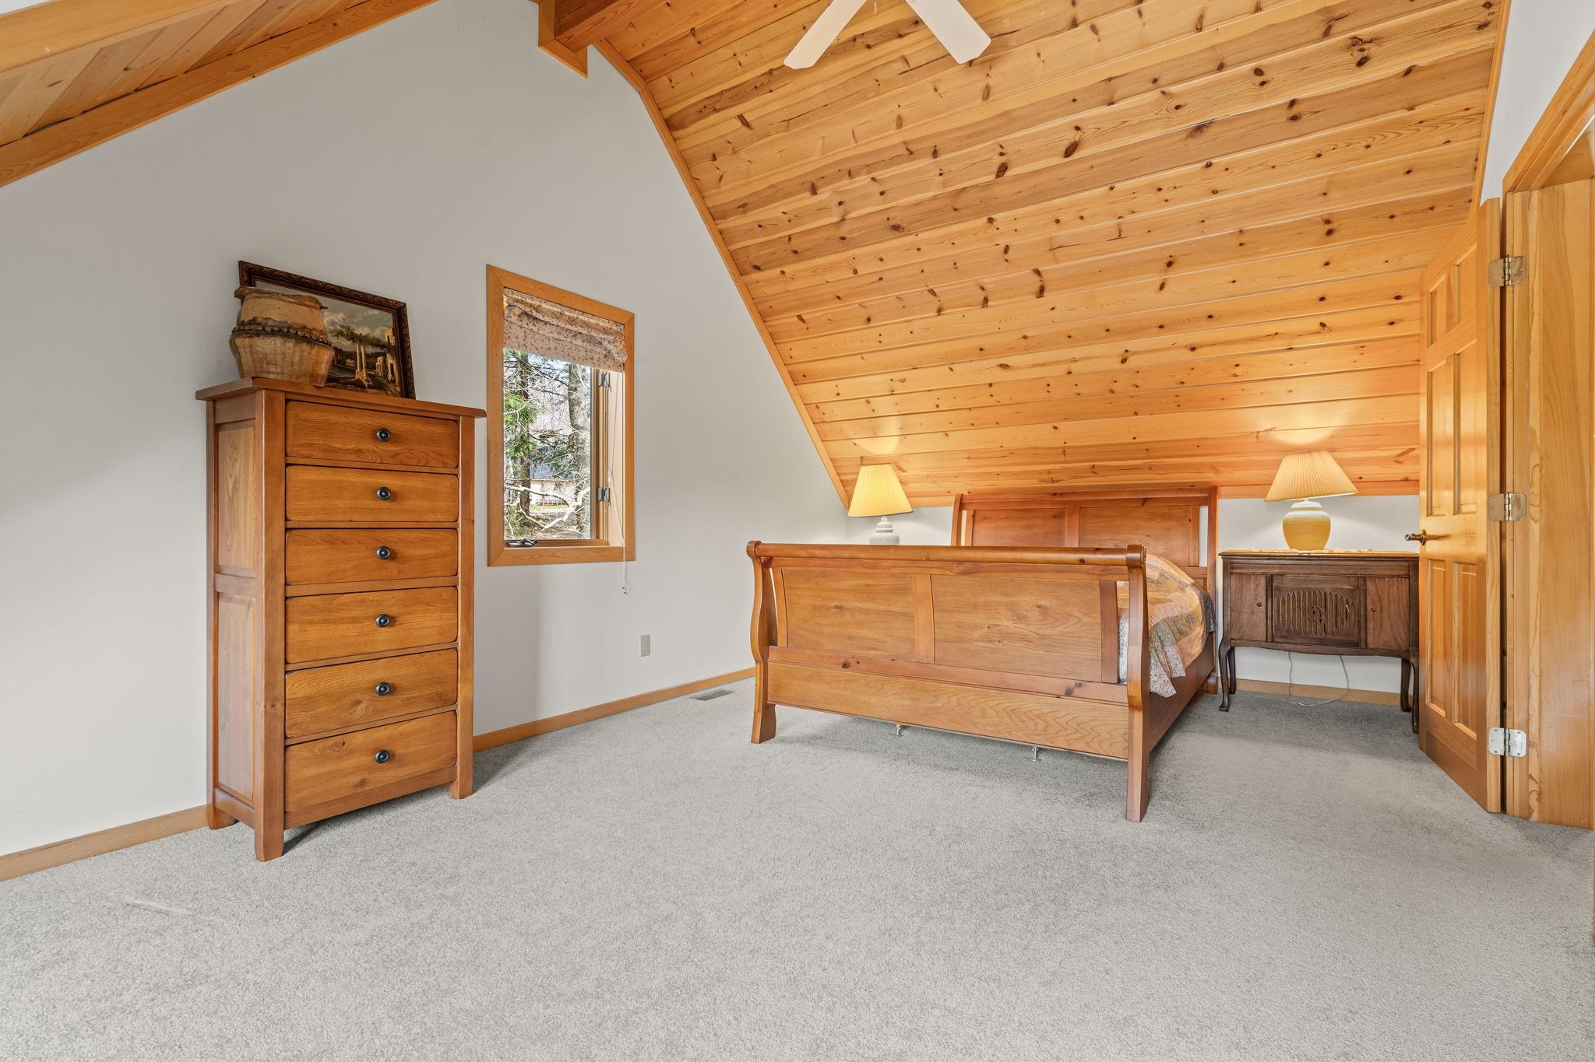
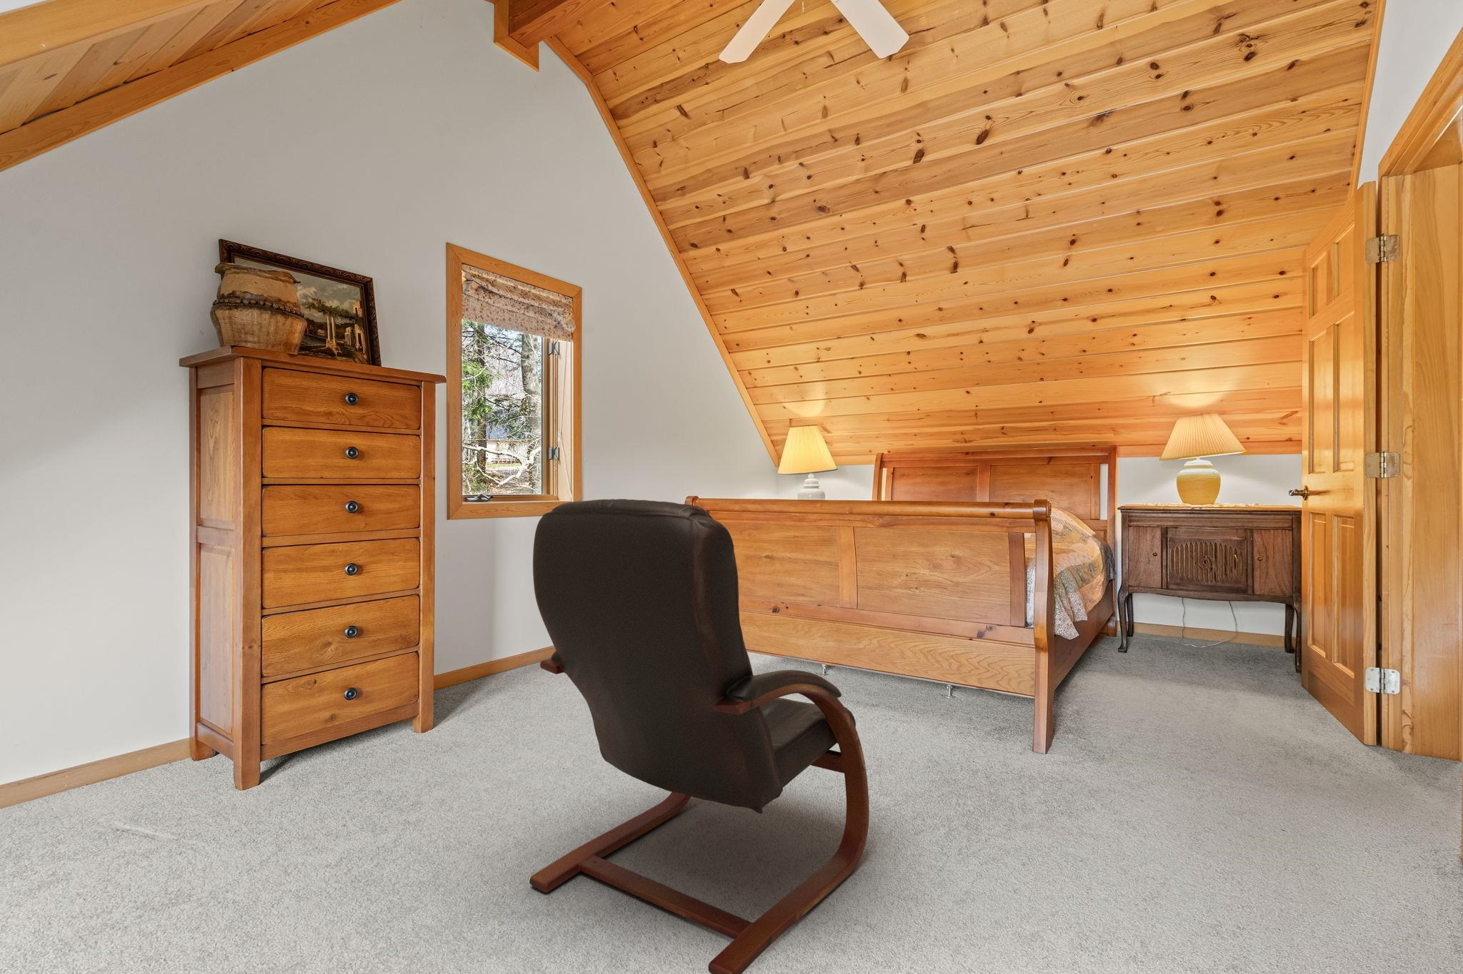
+ armchair [529,498,870,974]
